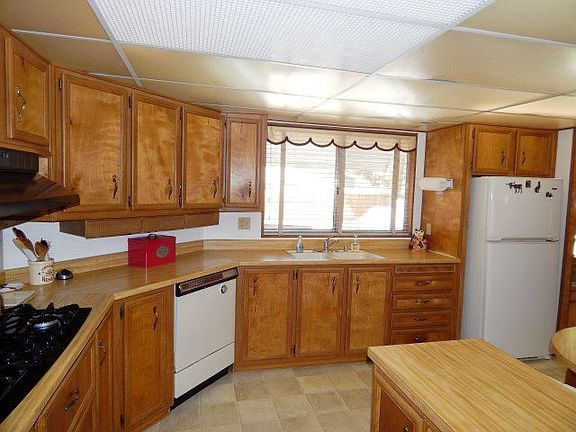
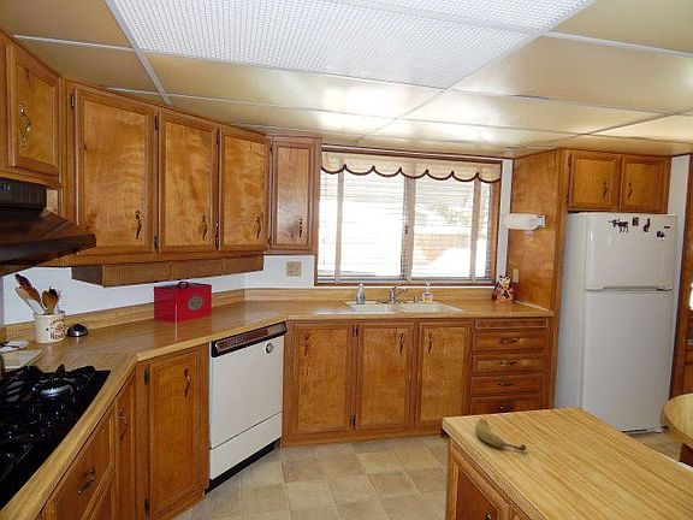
+ fruit [474,418,527,453]
